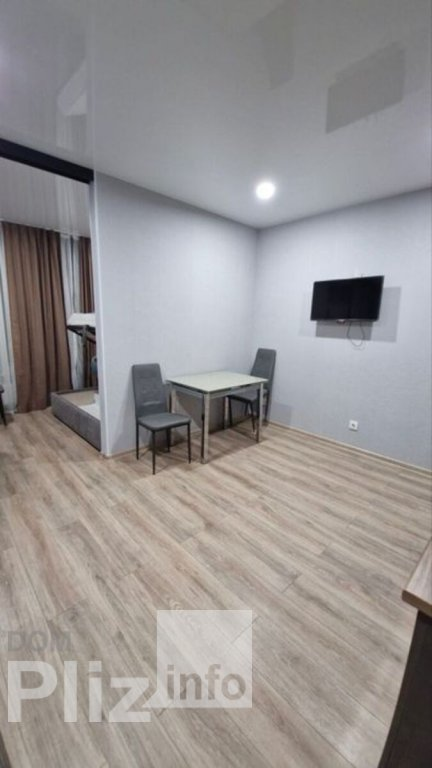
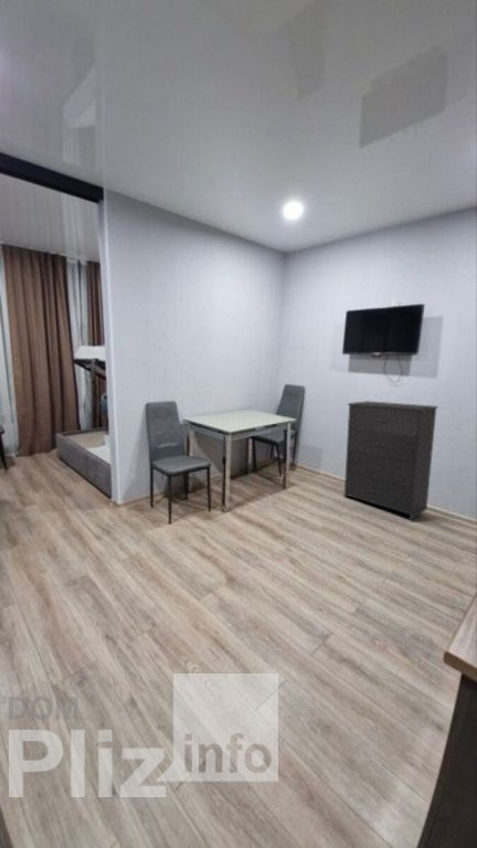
+ dresser [343,400,438,521]
